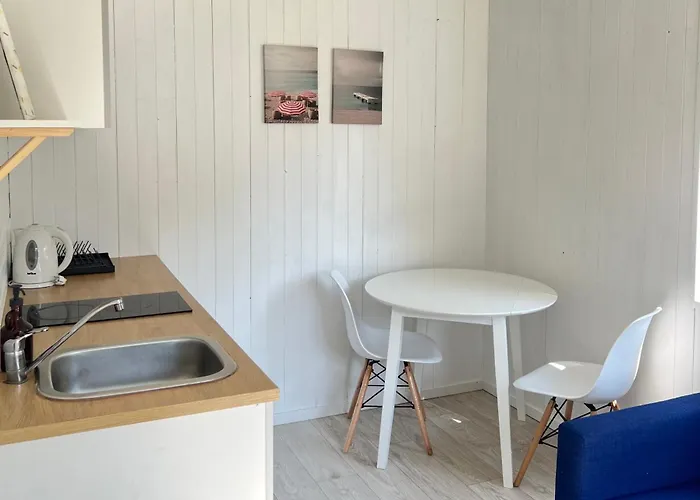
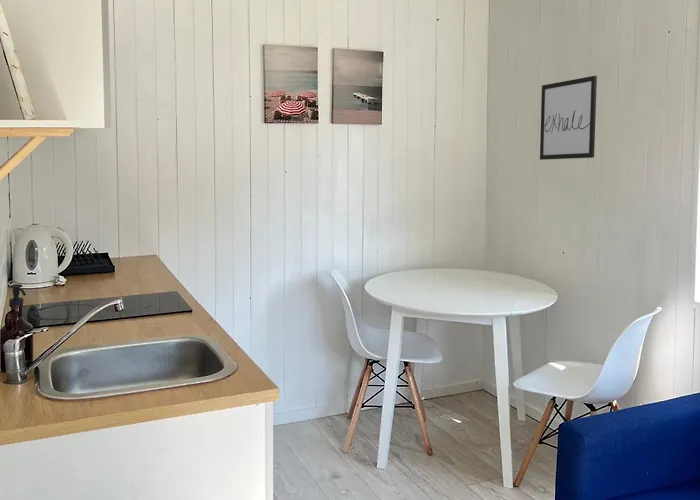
+ wall art [539,75,598,161]
